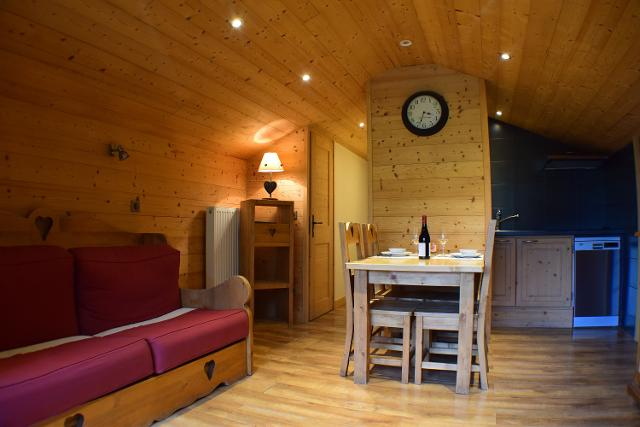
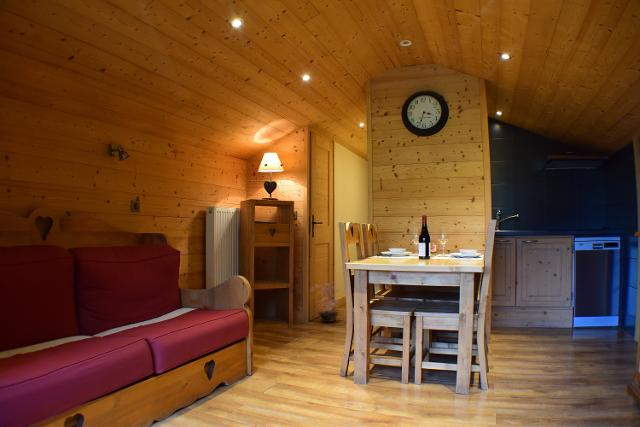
+ potted plant [309,278,340,323]
